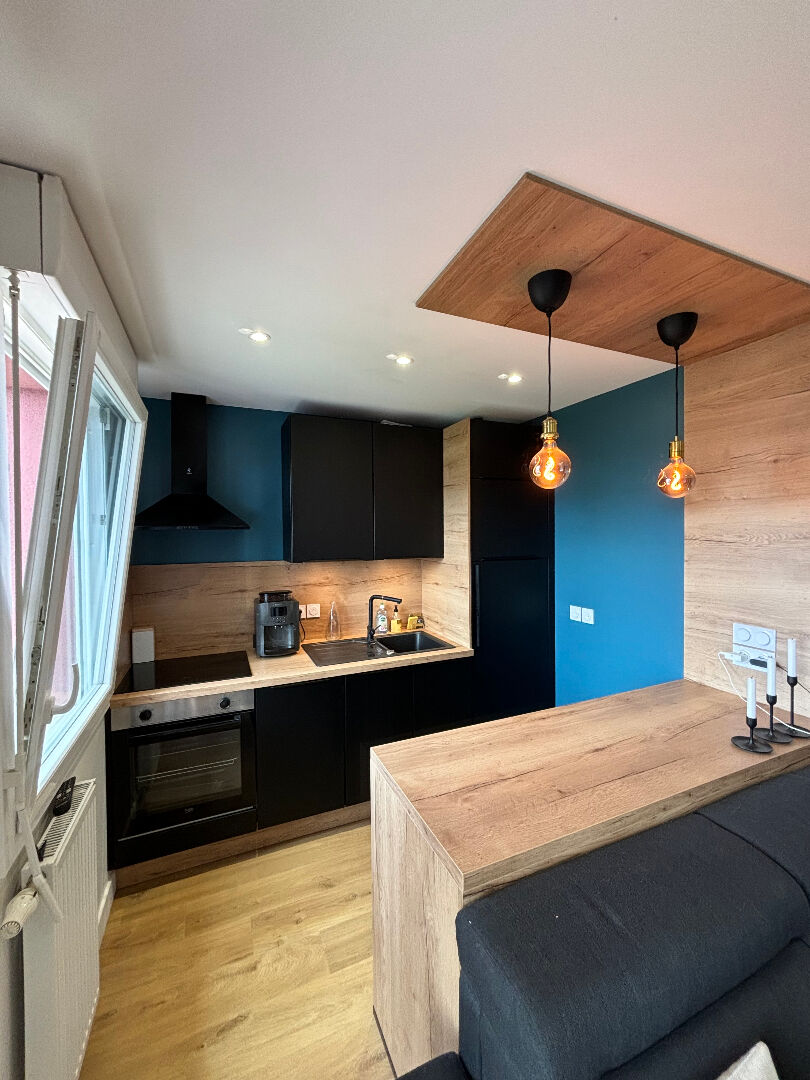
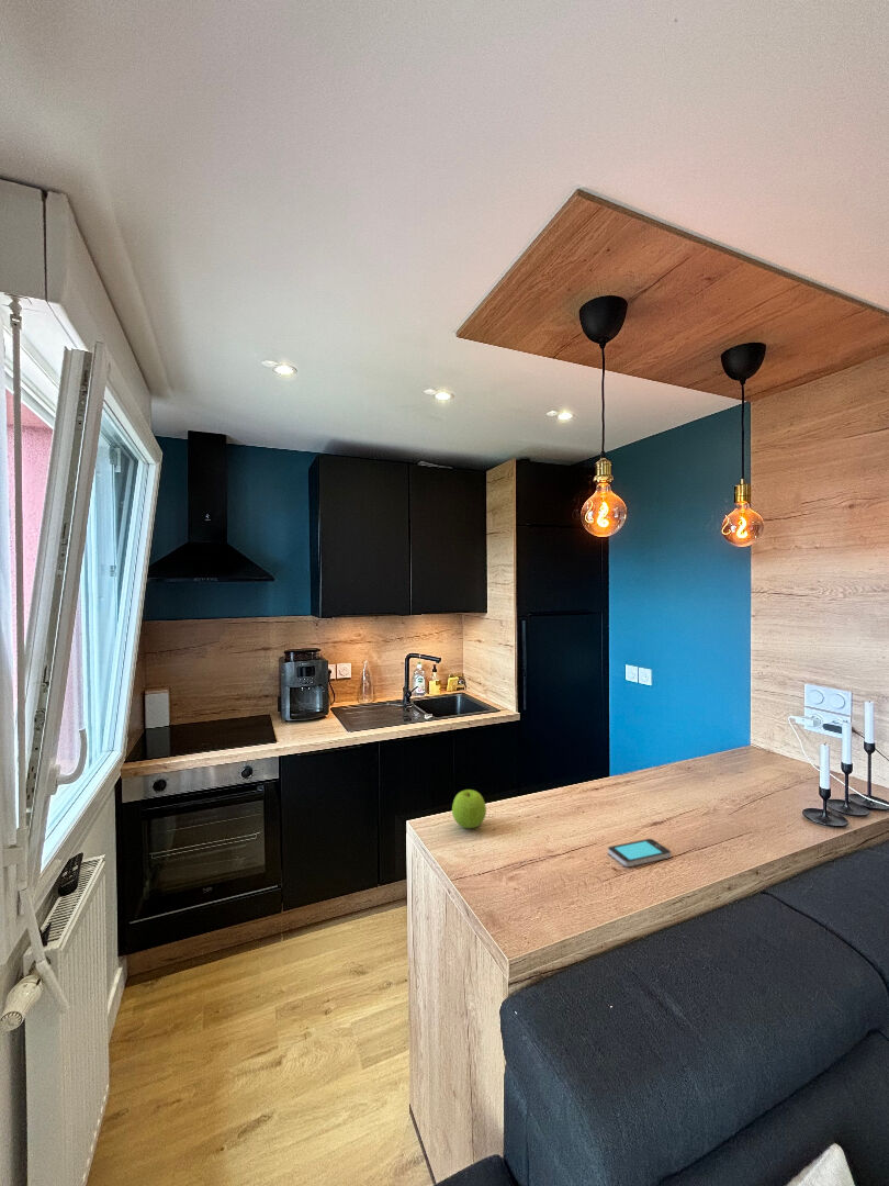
+ smartphone [607,838,672,868]
+ apple [451,788,487,829]
